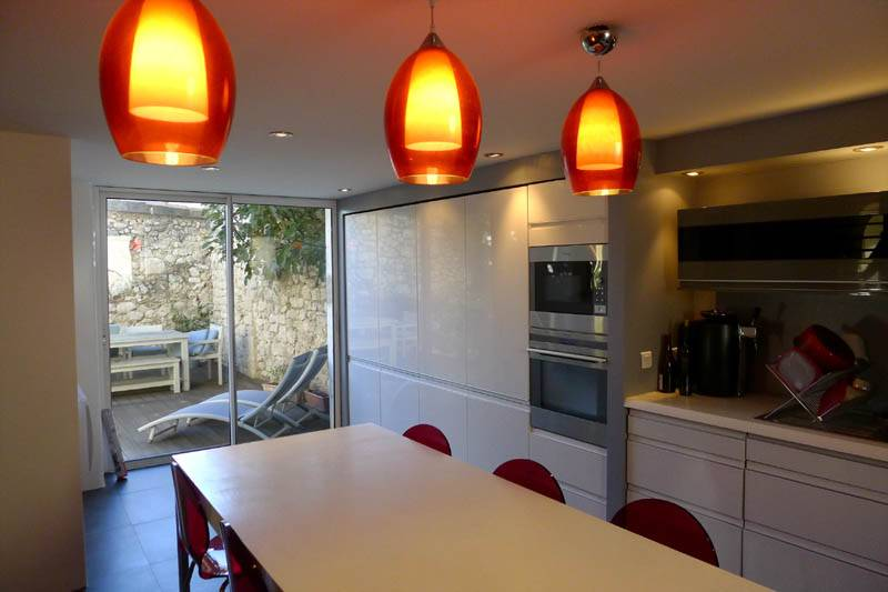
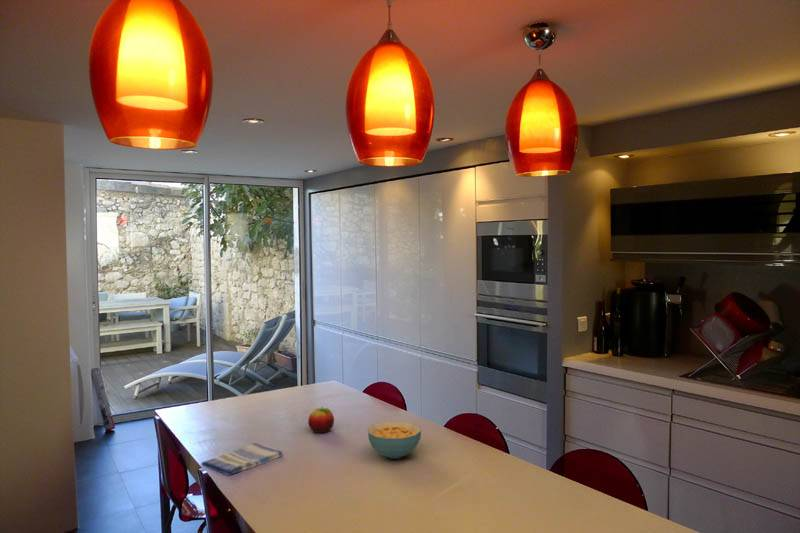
+ cereal bowl [367,420,422,460]
+ fruit [307,406,335,434]
+ dish towel [200,442,284,477]
